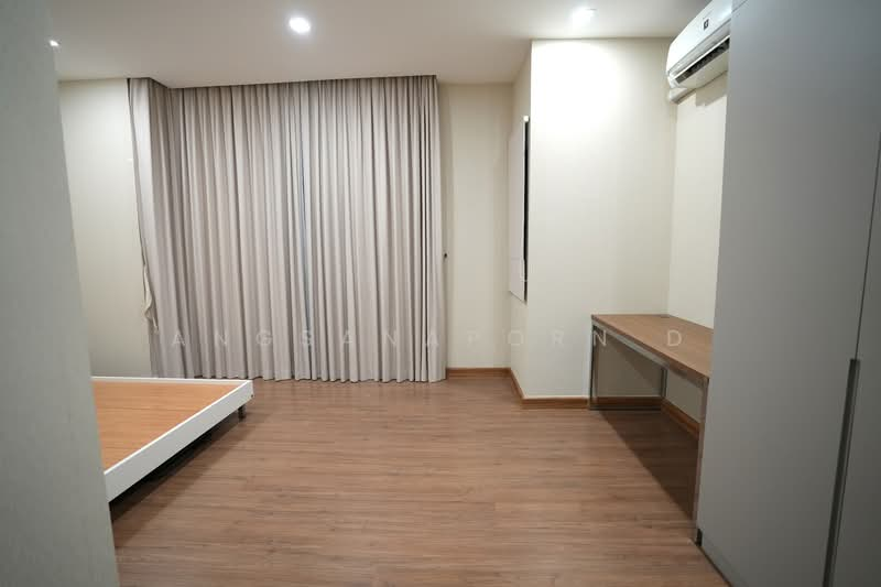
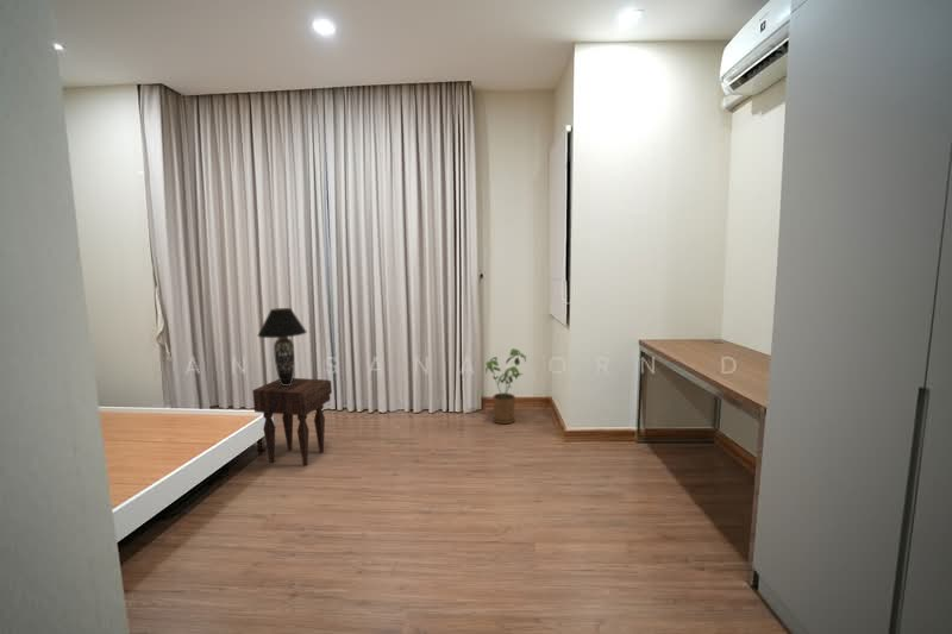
+ house plant [484,347,527,425]
+ table lamp [256,307,308,385]
+ nightstand [251,377,333,467]
